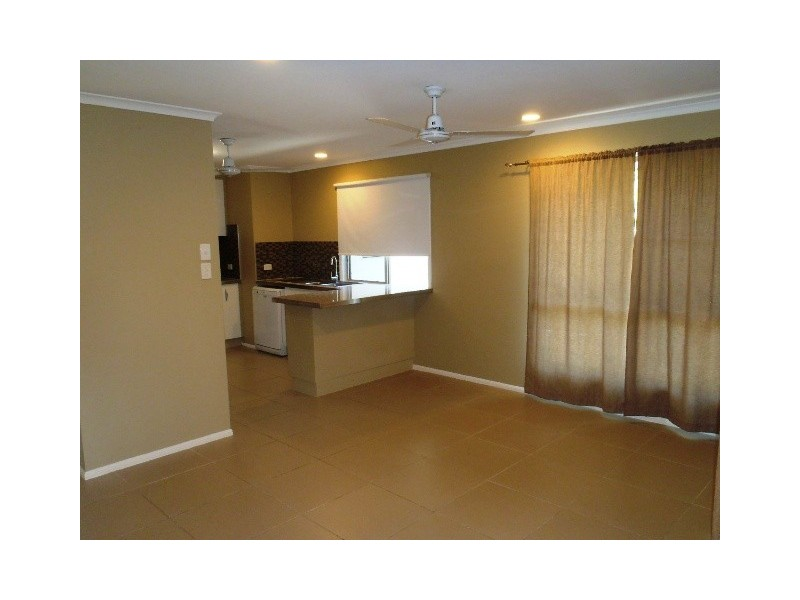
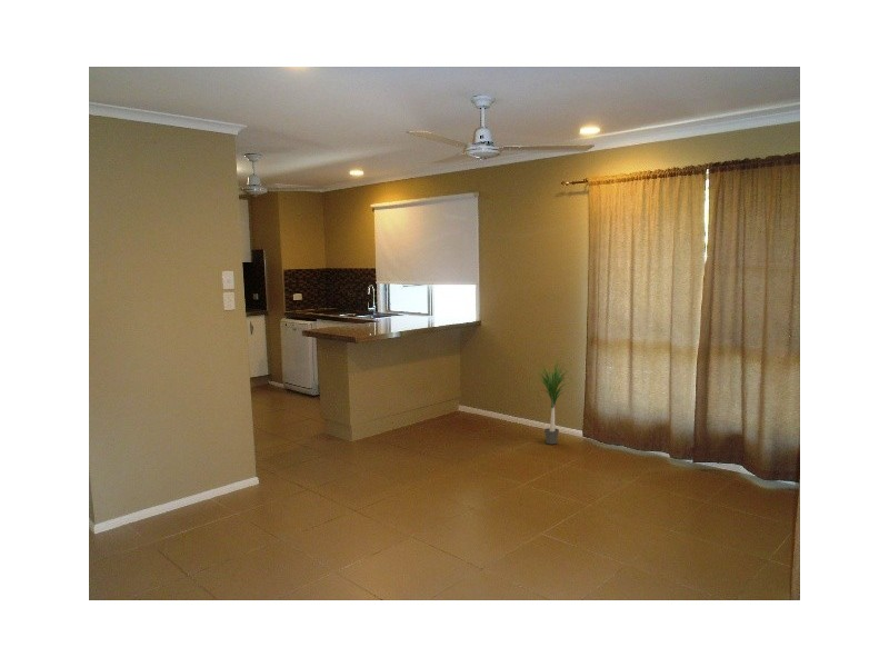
+ potted plant [526,359,581,445]
